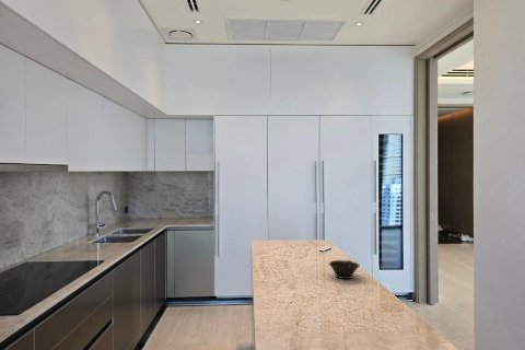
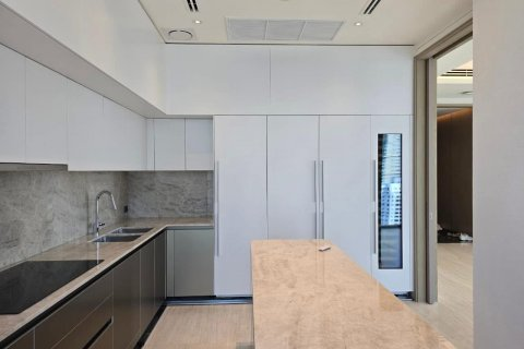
- bowl [328,259,361,280]
